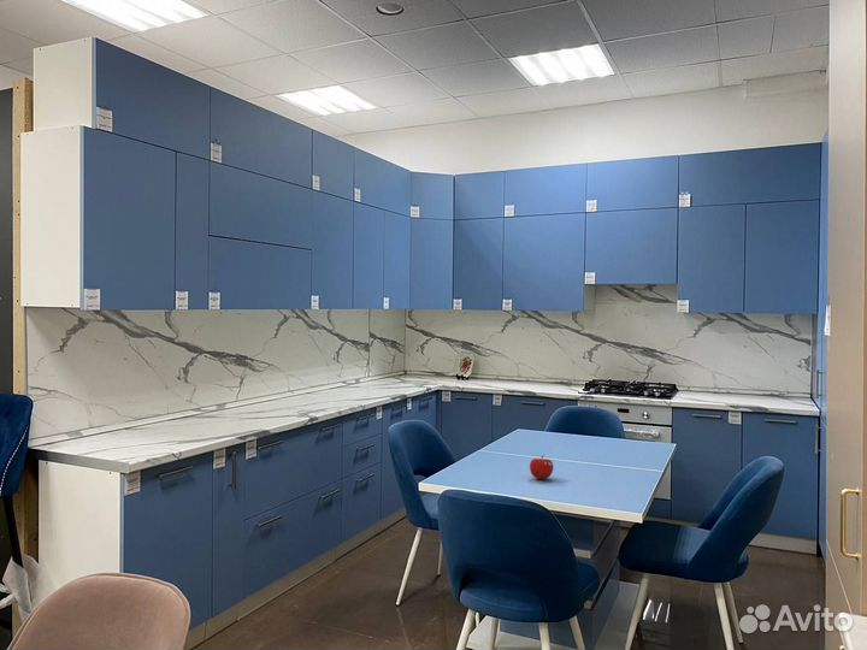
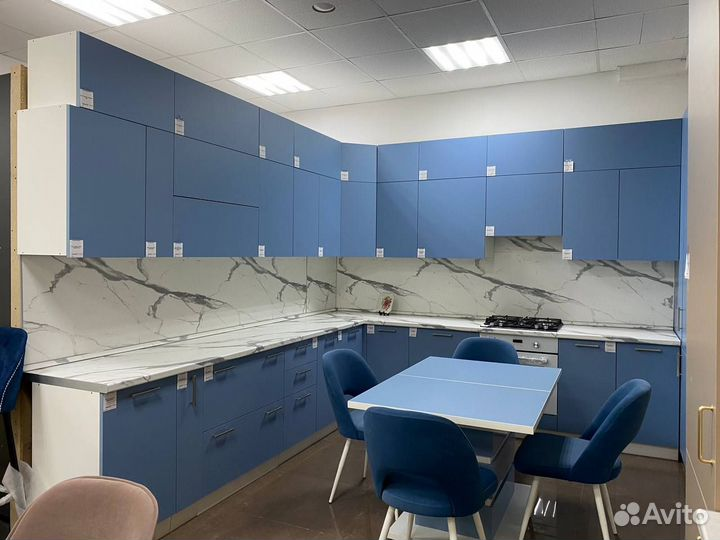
- fruit [529,454,555,480]
